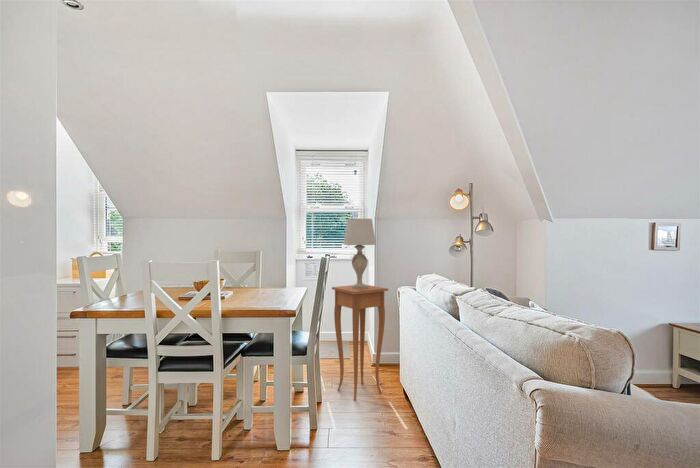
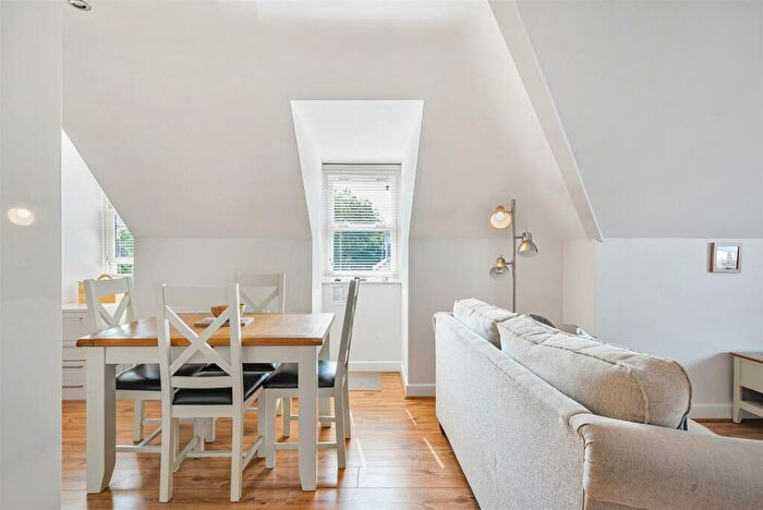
- table lamp [342,218,377,289]
- side table [331,284,389,402]
